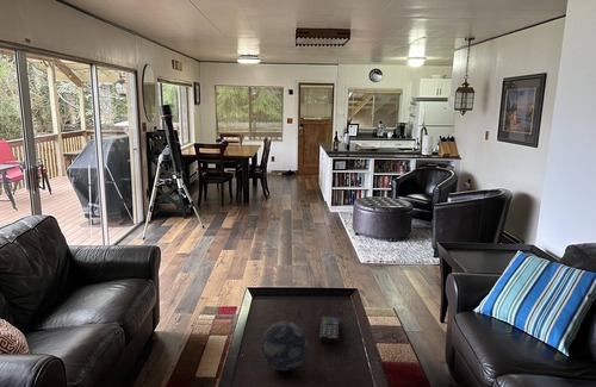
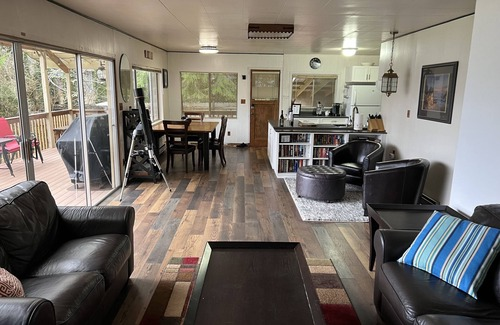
- decorative ball [260,320,309,372]
- remote control [318,316,340,344]
